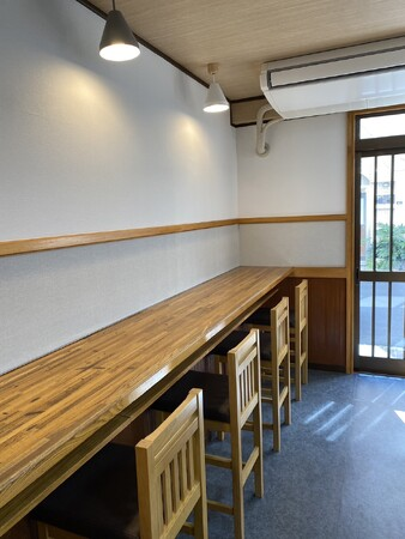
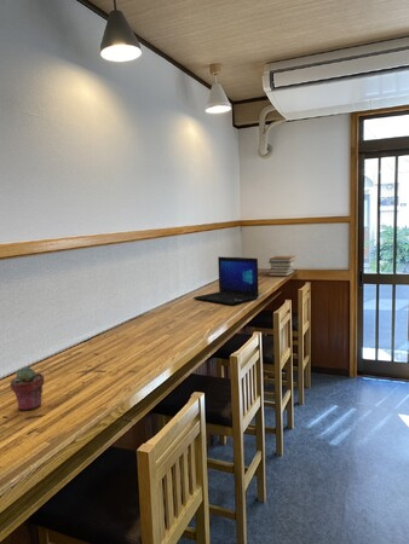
+ book stack [267,255,296,277]
+ potted succulent [8,366,45,411]
+ laptop [192,255,260,306]
